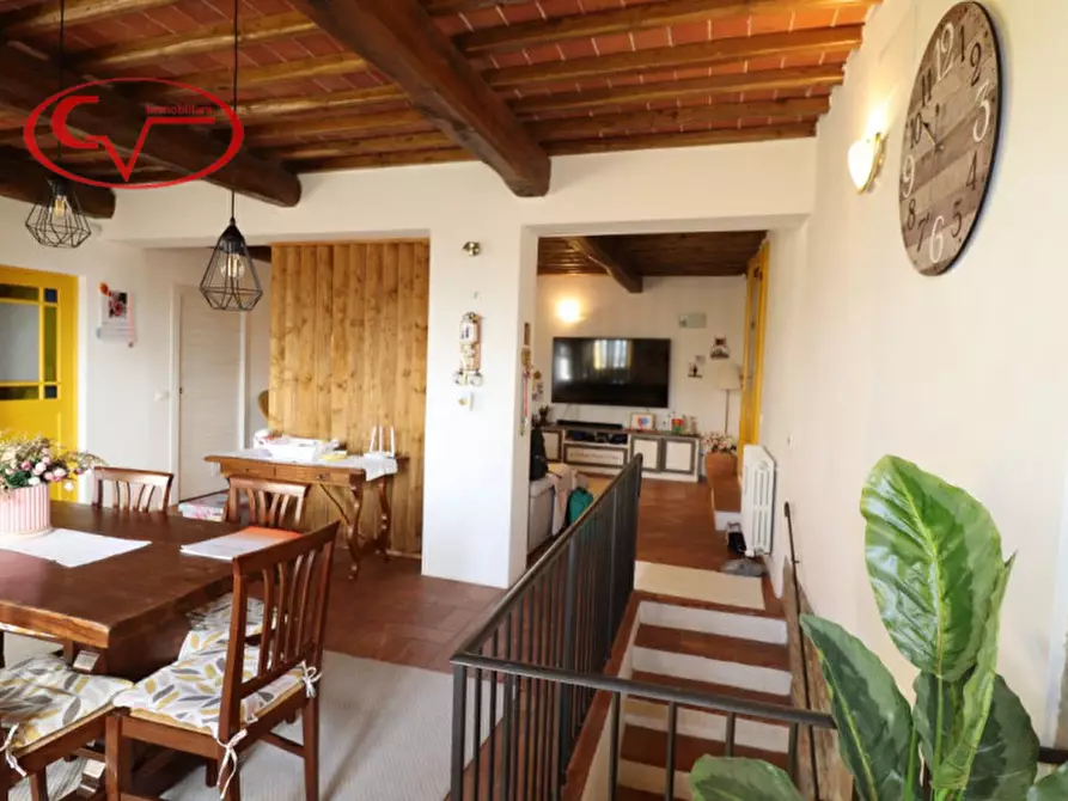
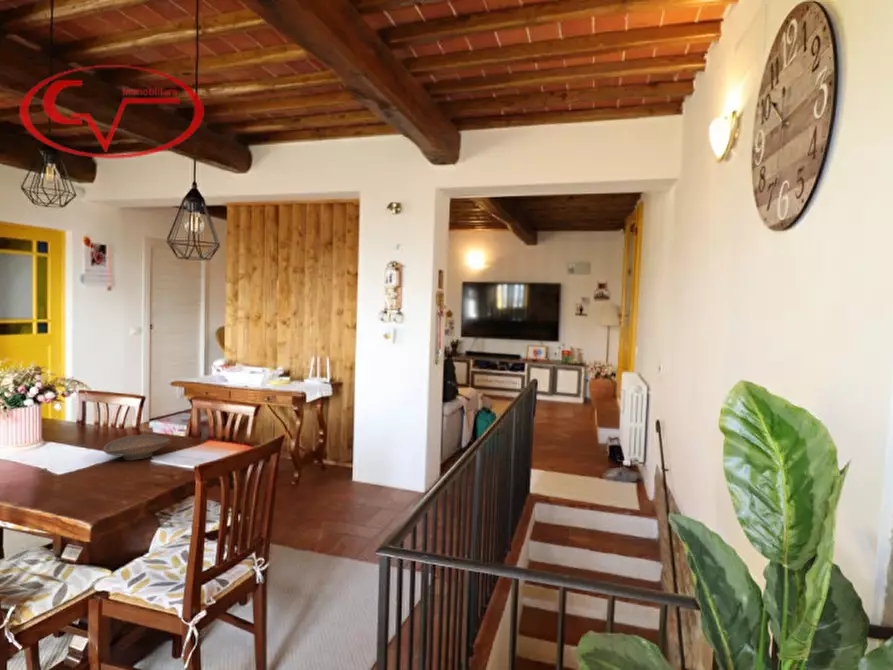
+ decorative bowl [102,434,170,461]
